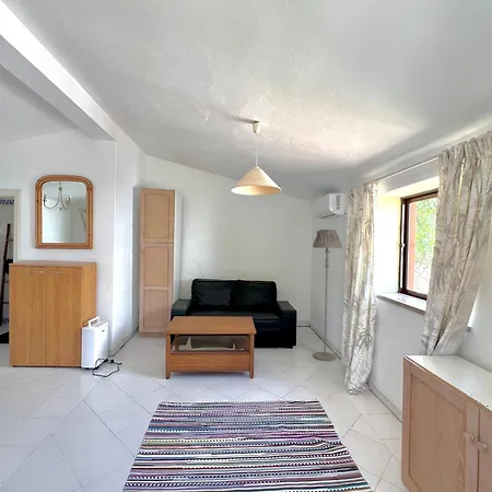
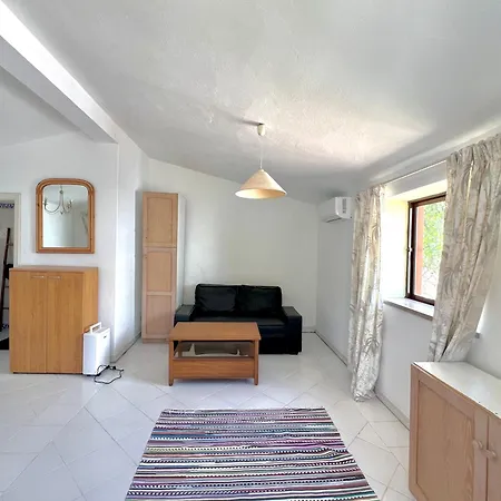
- floor lamp [312,229,343,362]
